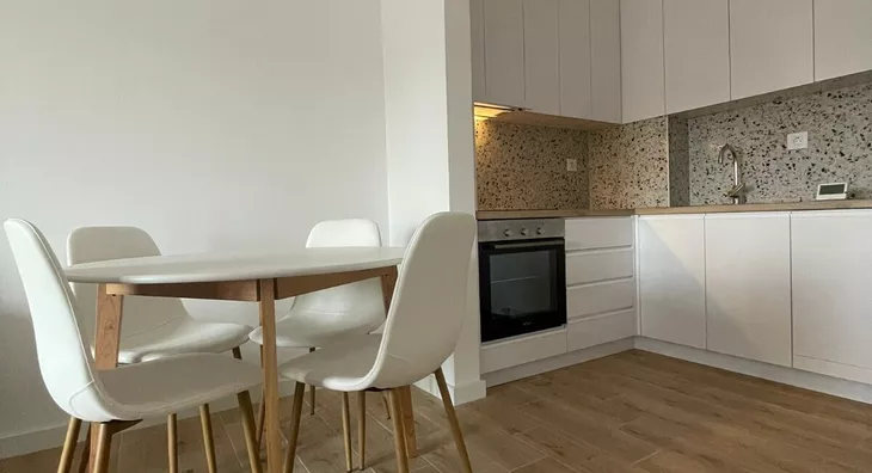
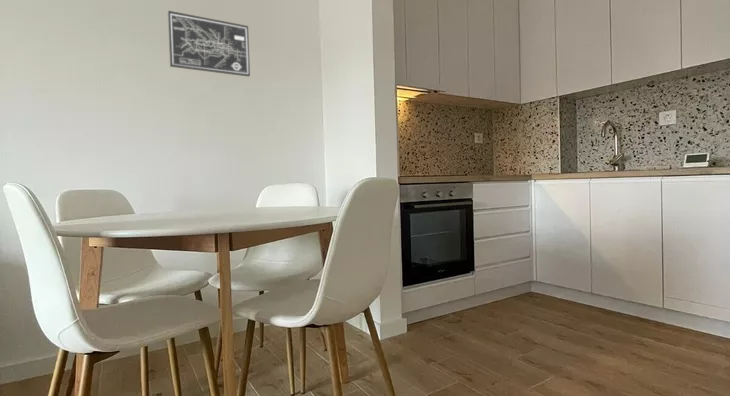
+ wall art [167,10,251,78]
